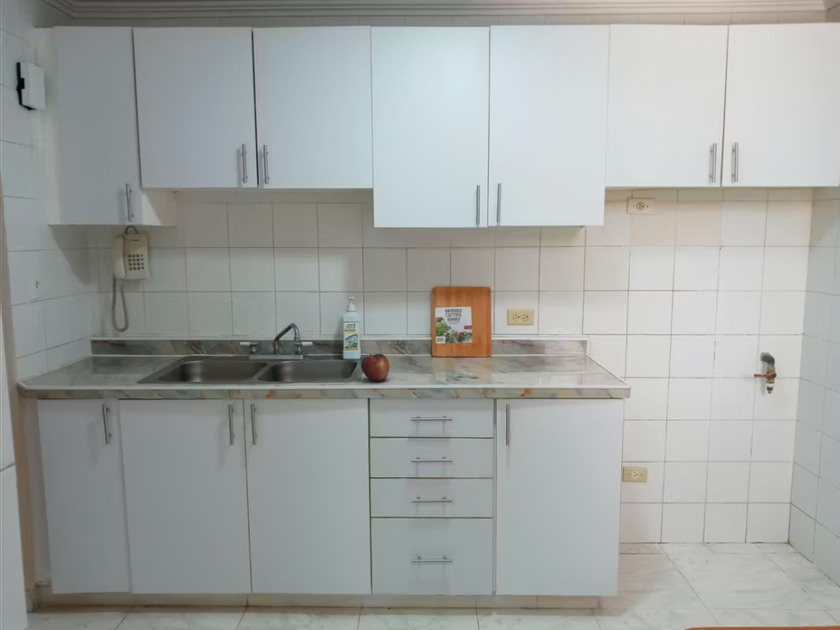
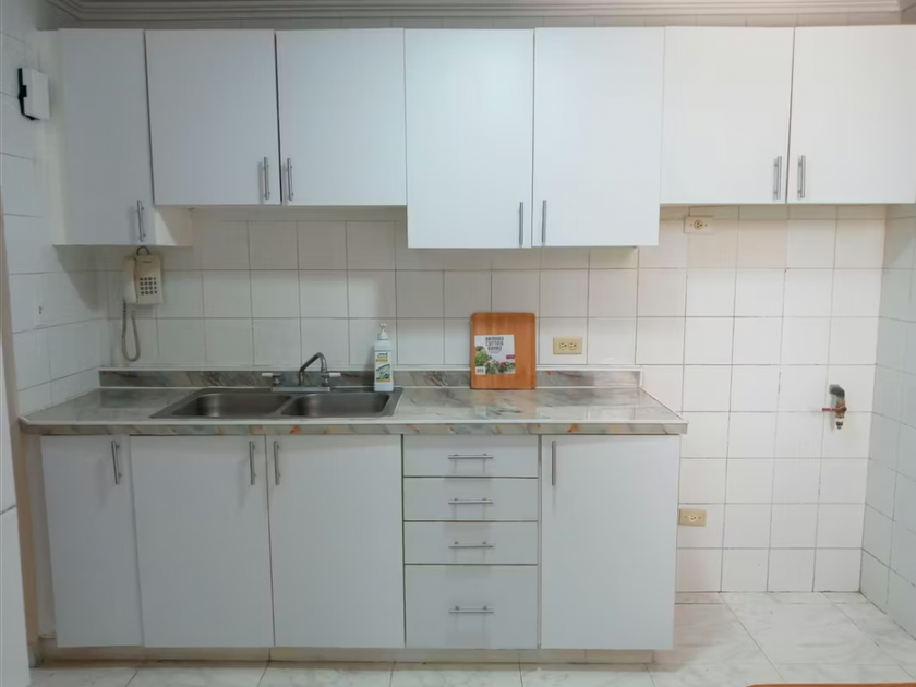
- fruit [360,353,390,382]
